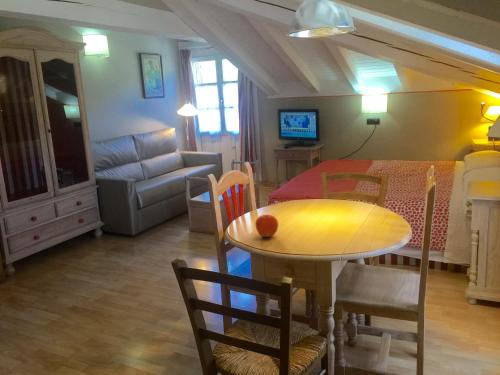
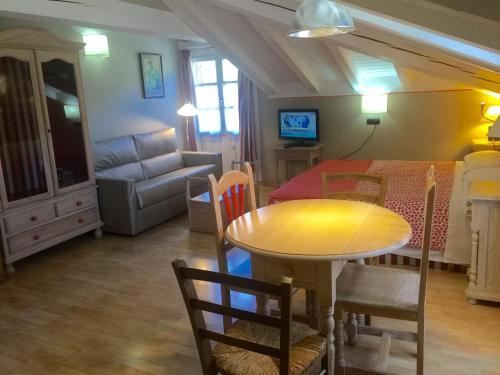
- fruit [254,214,279,238]
